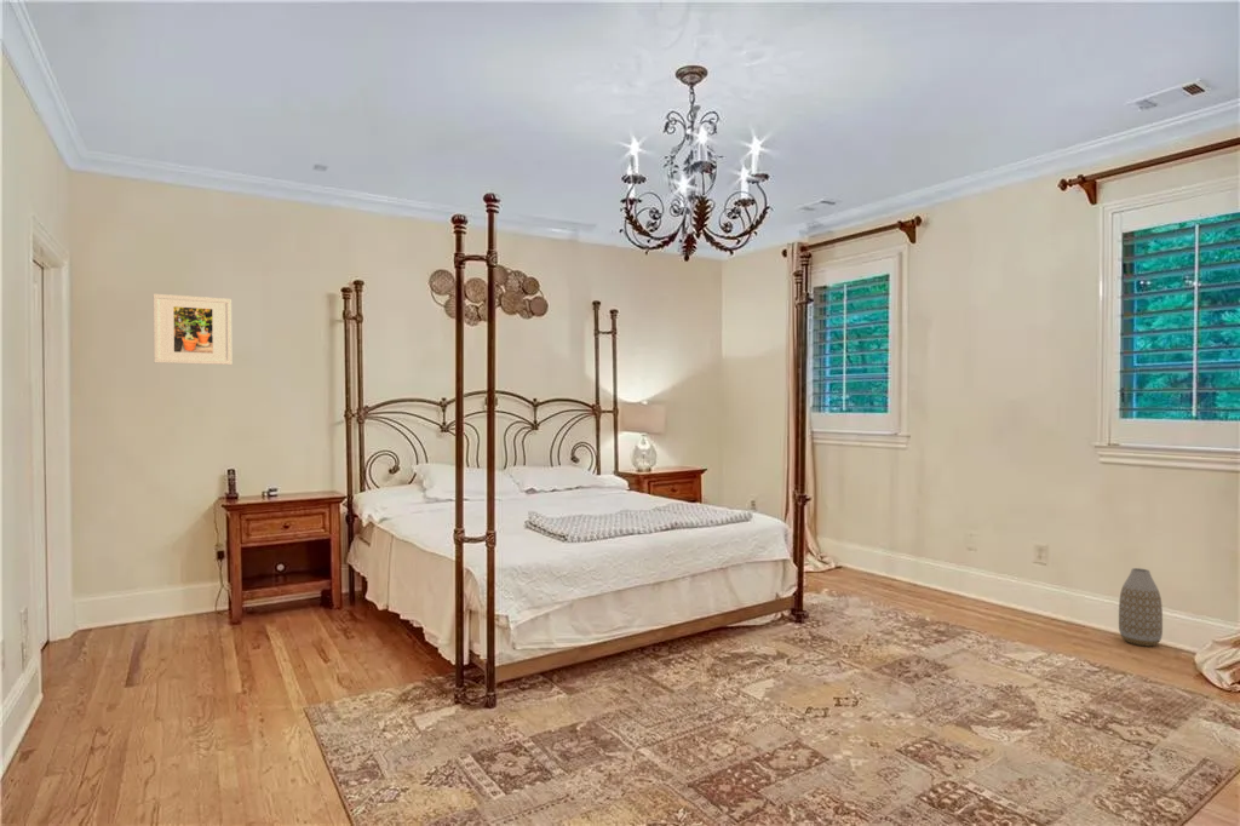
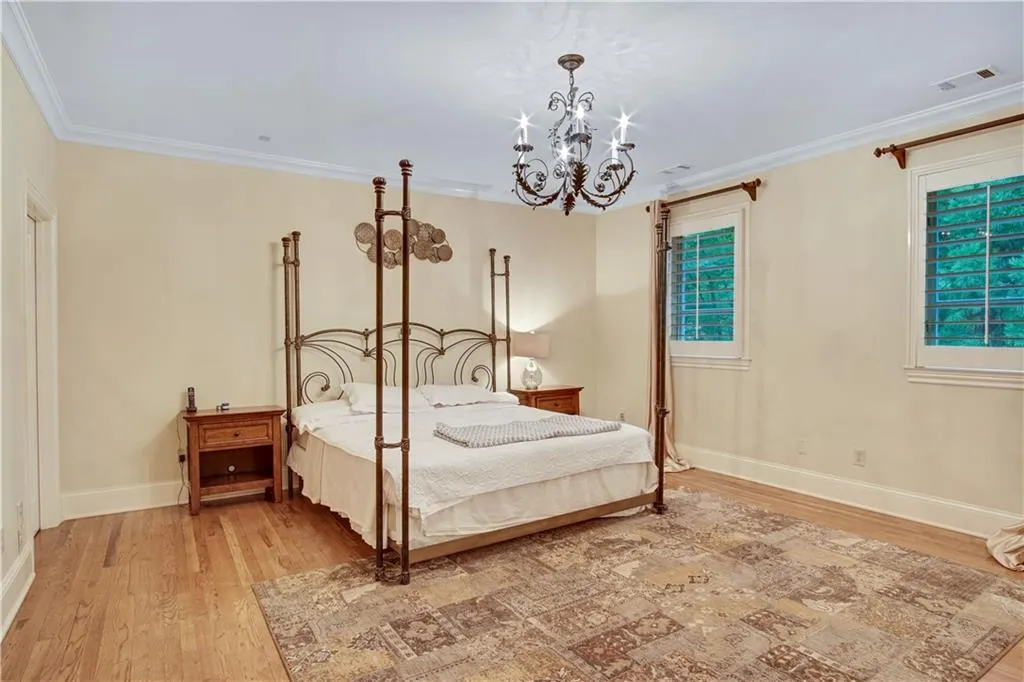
- vase [1118,567,1164,648]
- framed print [153,293,232,366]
